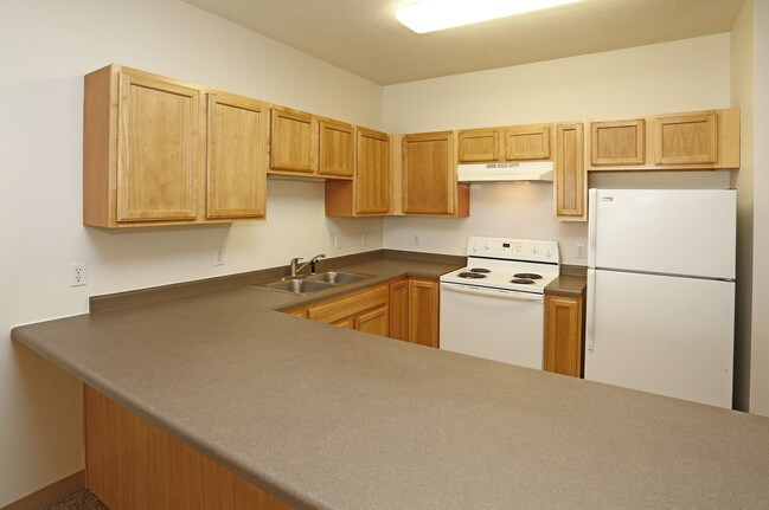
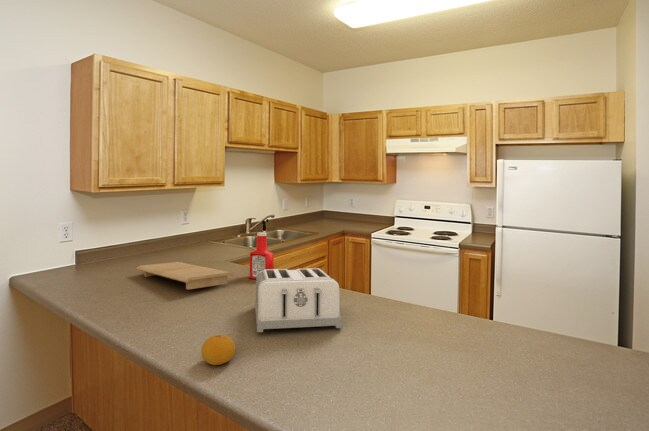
+ cutting board [135,261,236,290]
+ fruit [200,334,236,366]
+ toaster [254,267,343,333]
+ soap bottle [249,231,275,280]
